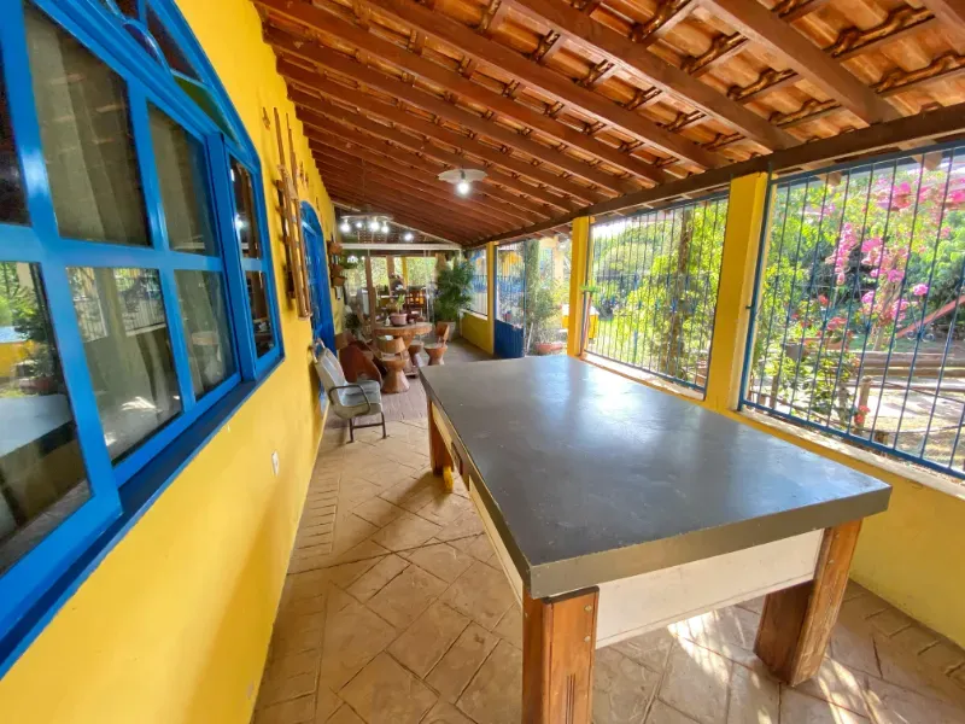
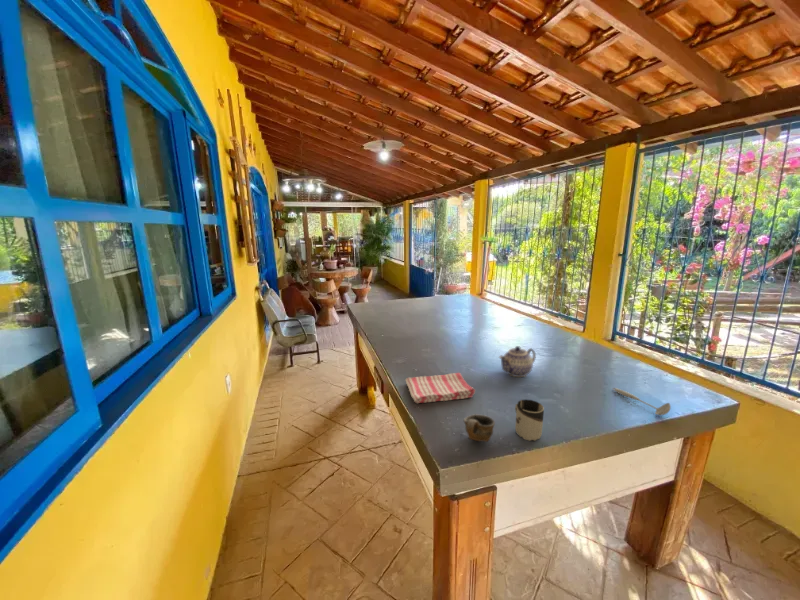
+ teapot [498,345,537,378]
+ dish towel [404,372,476,404]
+ cup [514,398,545,442]
+ spoon [612,387,672,416]
+ cup [463,413,496,443]
